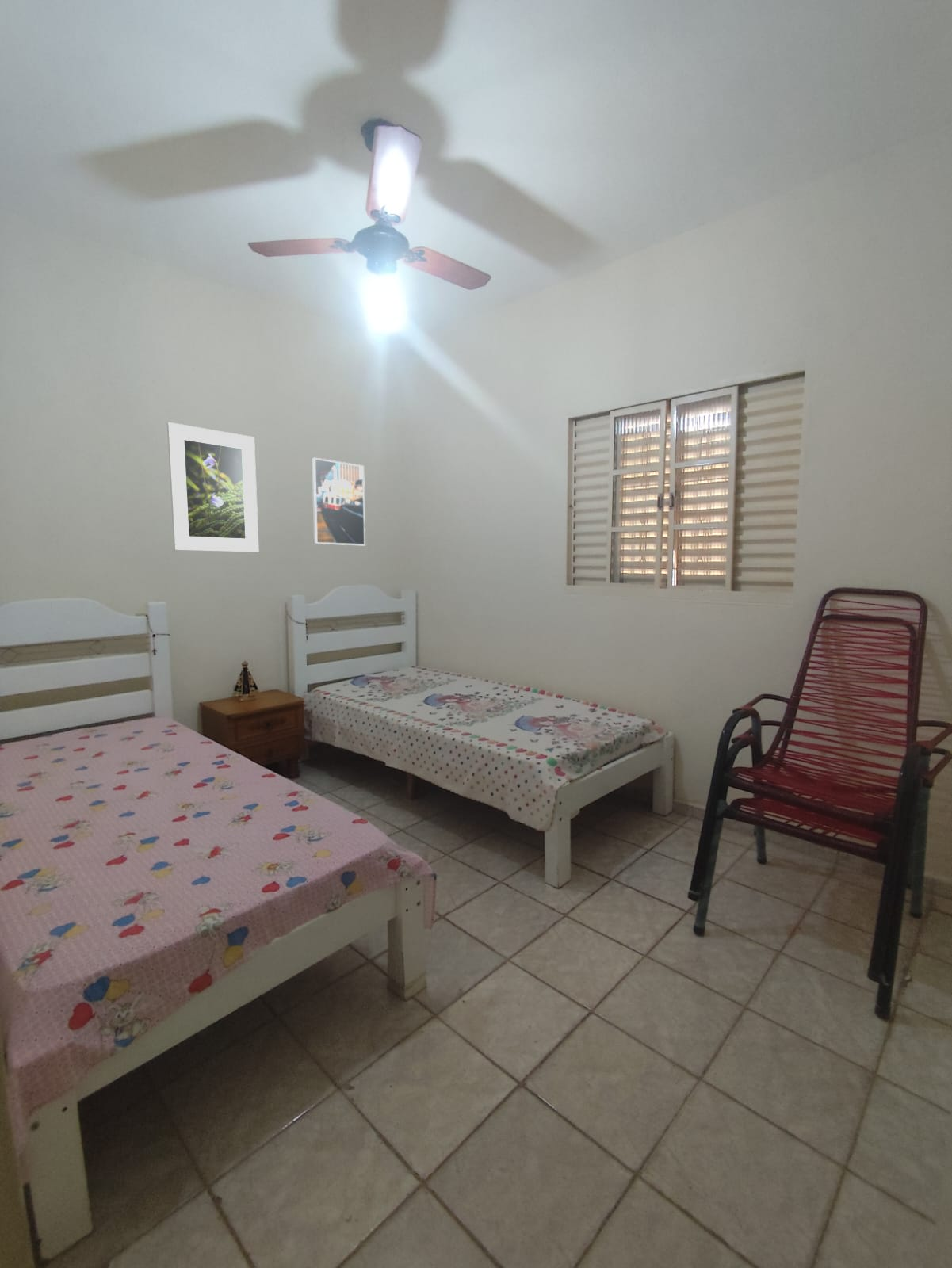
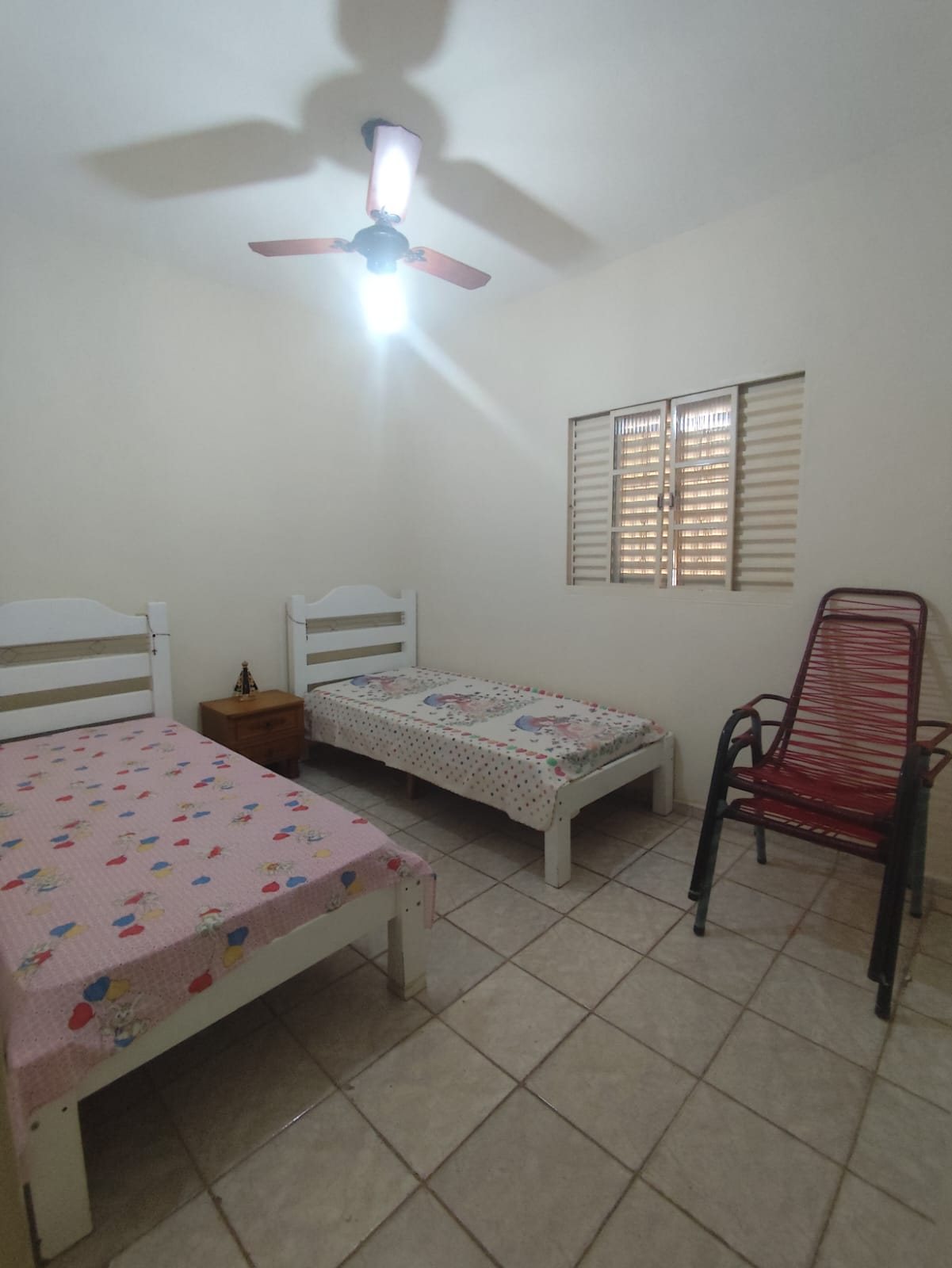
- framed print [166,422,259,553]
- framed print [311,457,366,546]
